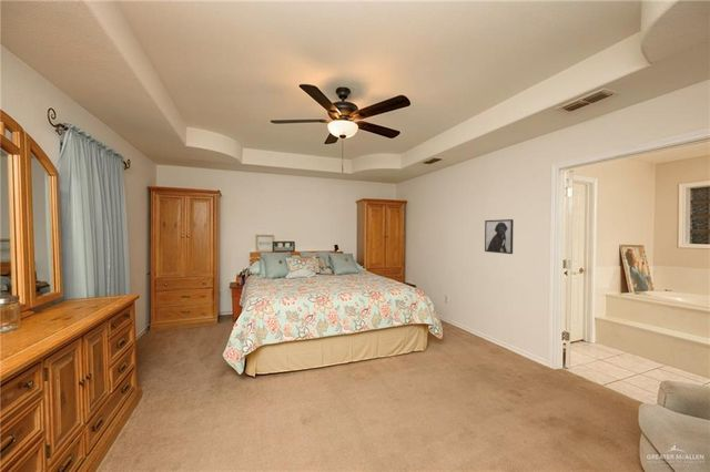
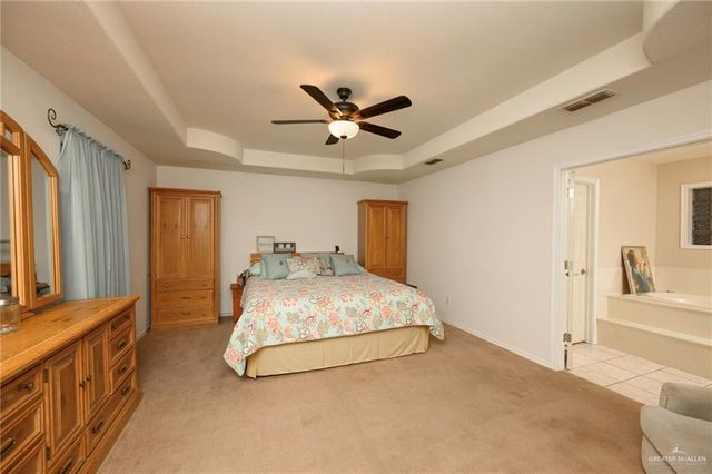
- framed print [484,218,515,255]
